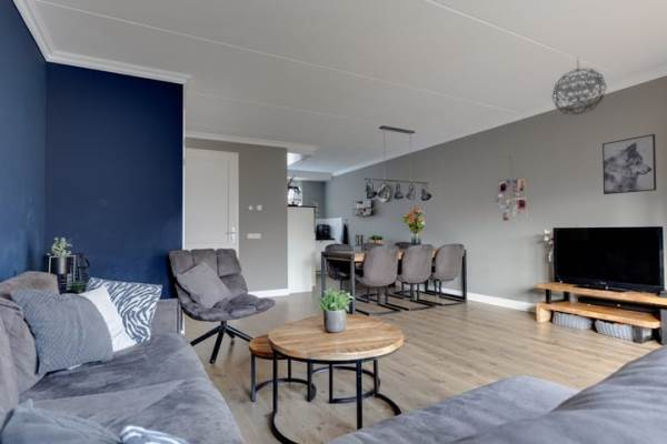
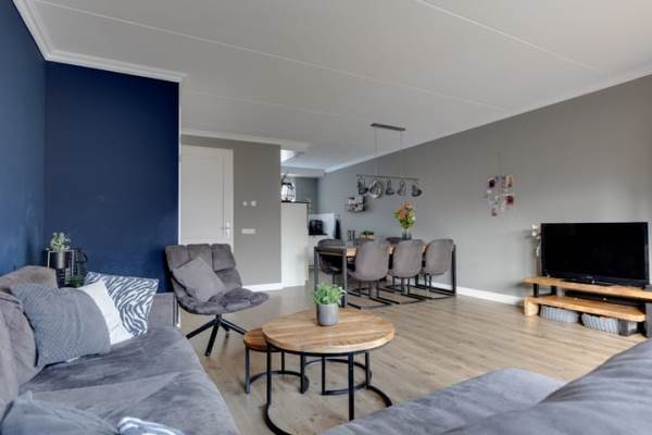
- wall art [601,133,657,195]
- pendant light [551,57,607,115]
